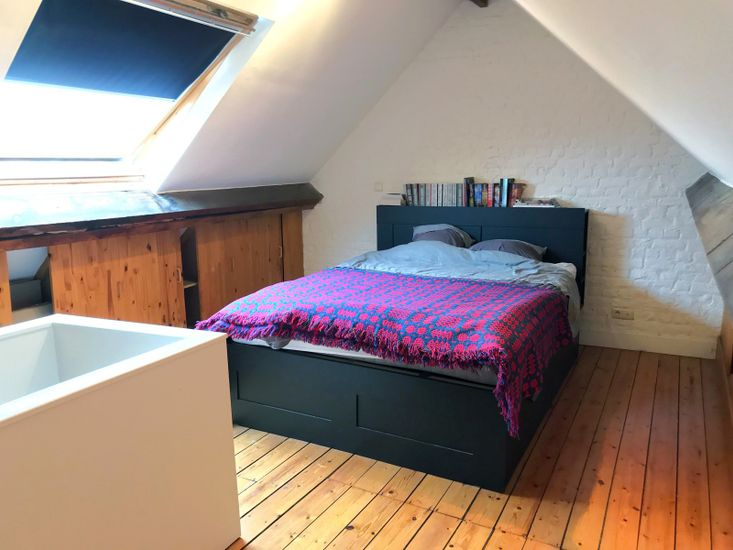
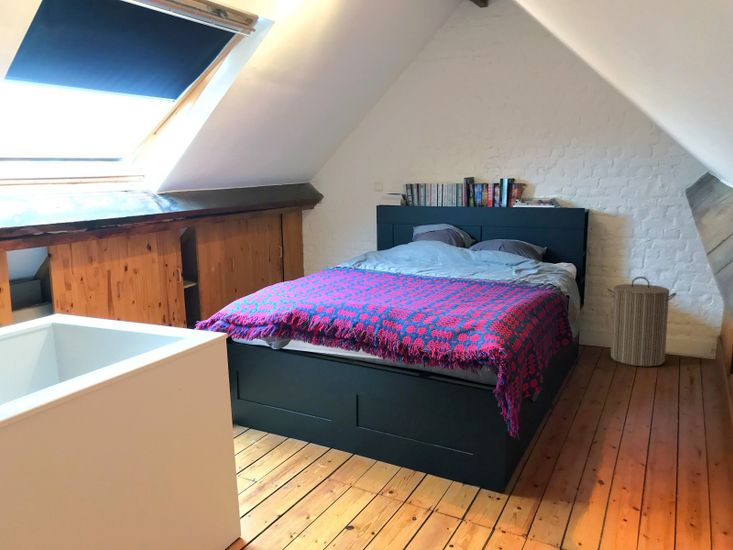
+ laundry hamper [606,276,677,367]
